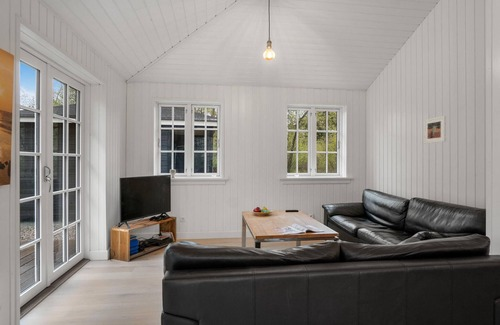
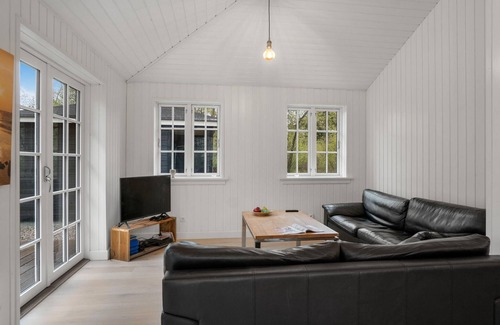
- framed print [423,115,447,144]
